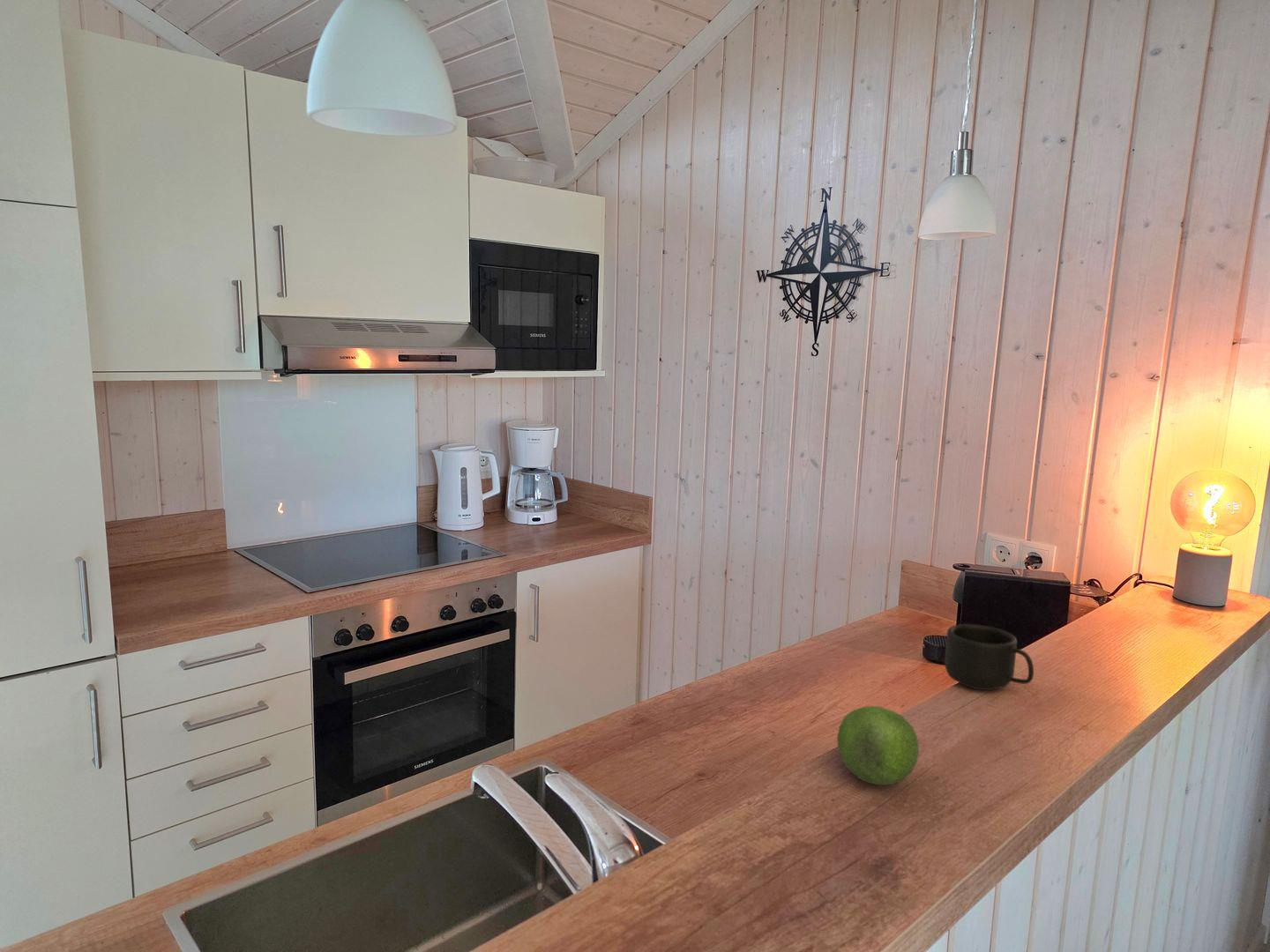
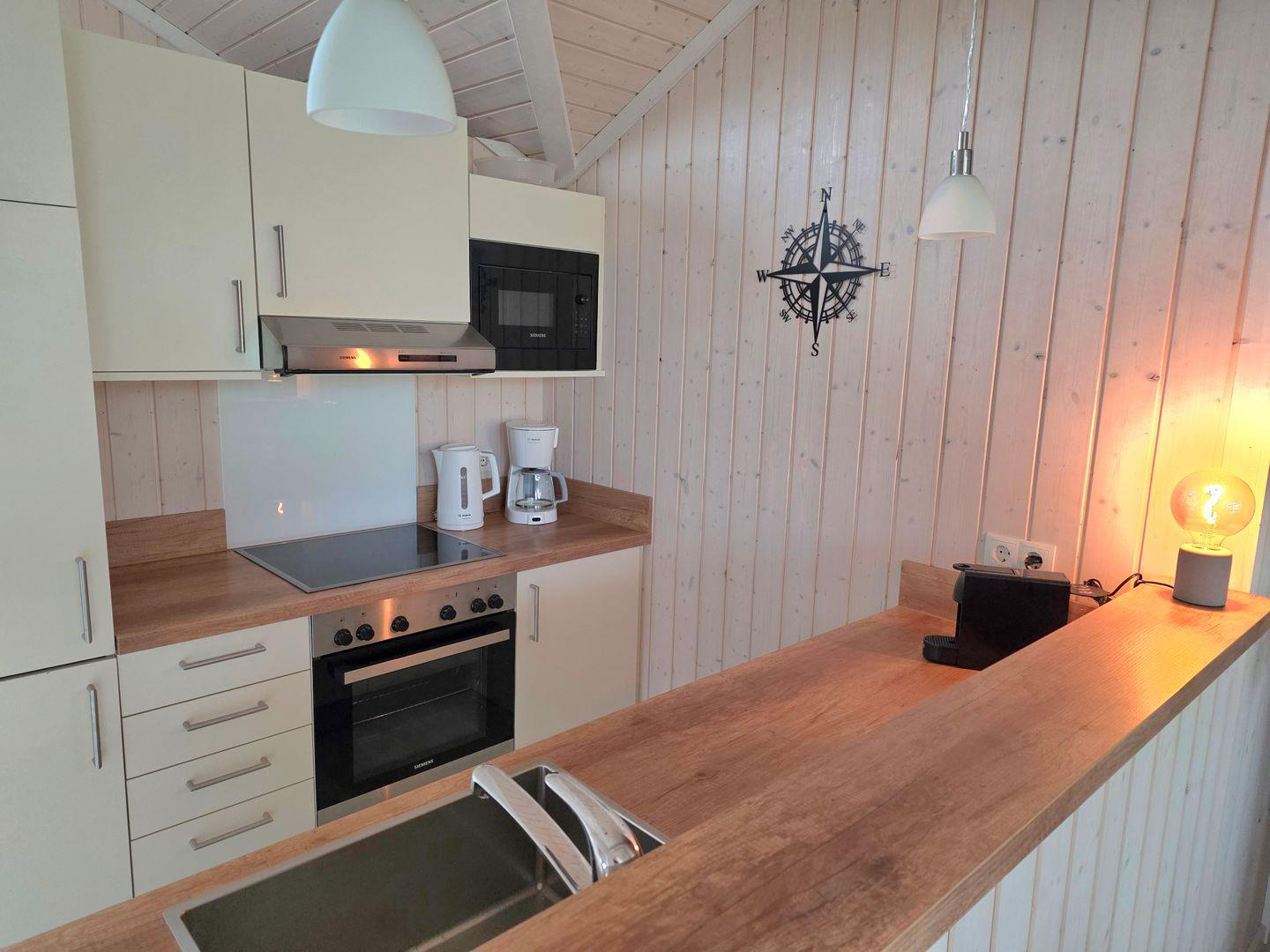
- fruit [836,705,920,786]
- mug [944,623,1035,691]
